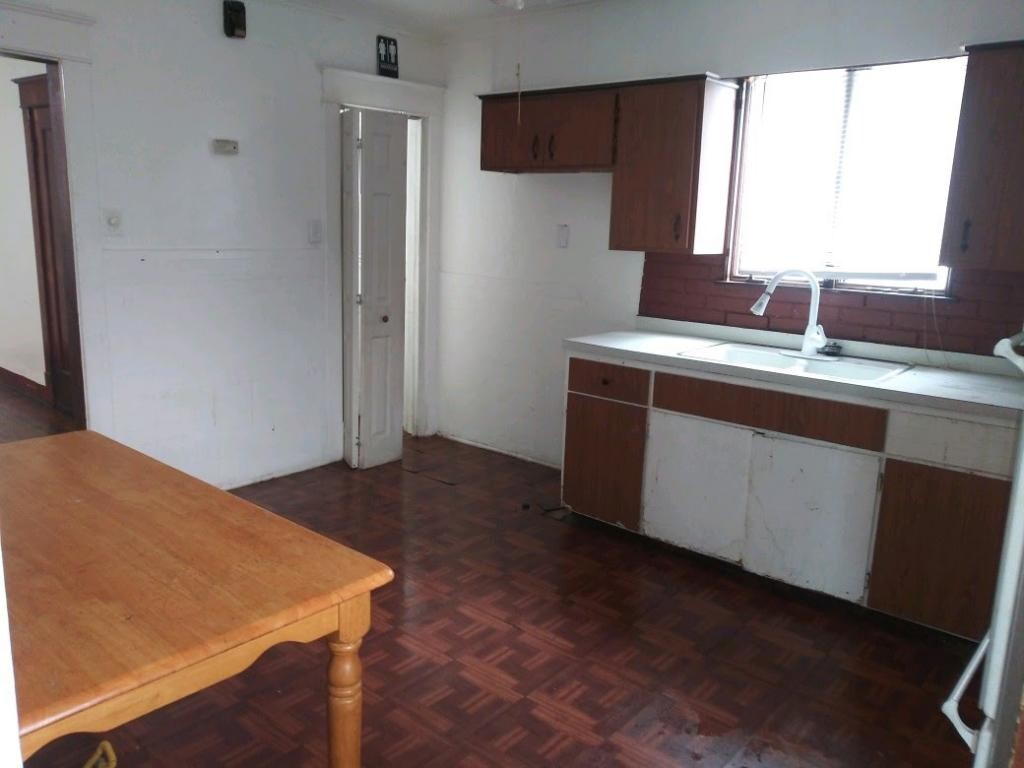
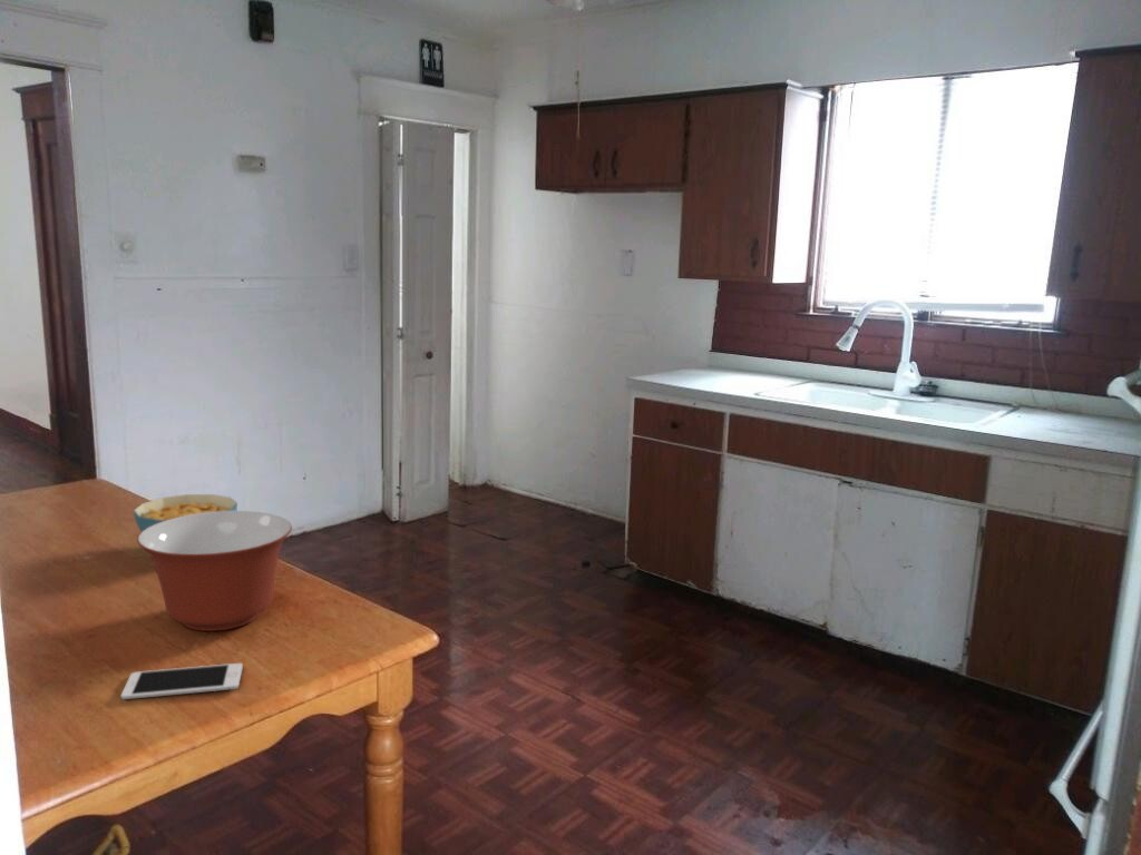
+ cell phone [120,662,244,700]
+ mixing bowl [136,510,293,632]
+ cereal bowl [131,493,238,533]
